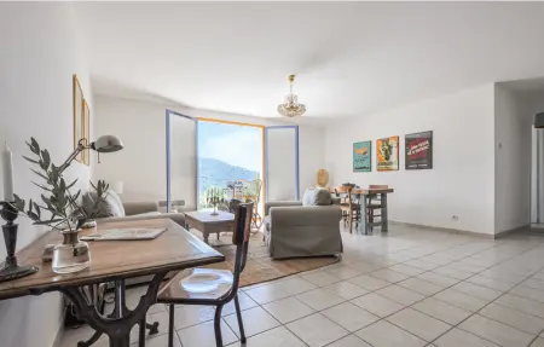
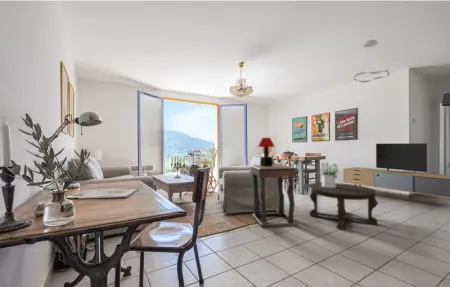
+ table lamp [257,137,276,166]
+ media console [342,142,450,199]
+ coffee table [308,182,379,231]
+ potted plant [319,162,340,188]
+ ceiling light [352,39,391,83]
+ side table [249,163,298,228]
